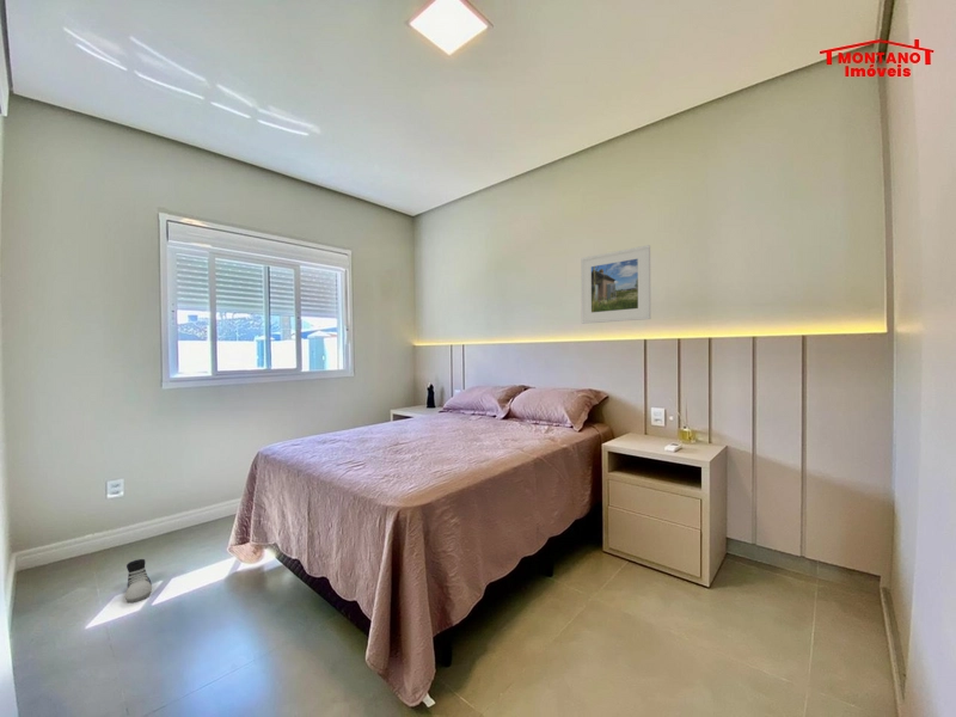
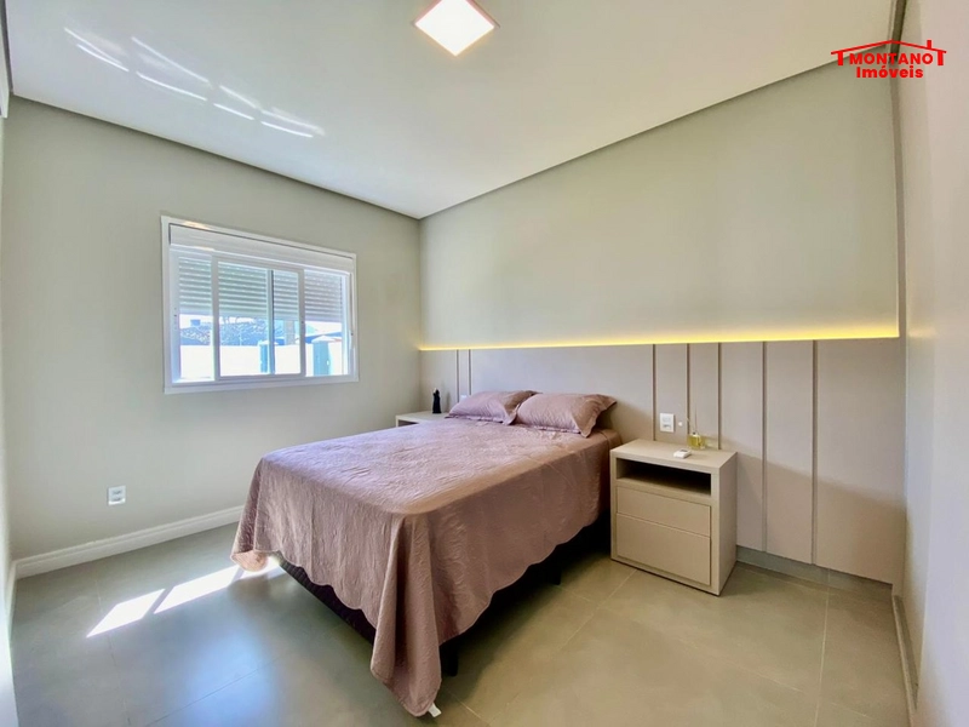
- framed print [580,244,651,325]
- shoe [124,558,153,603]
